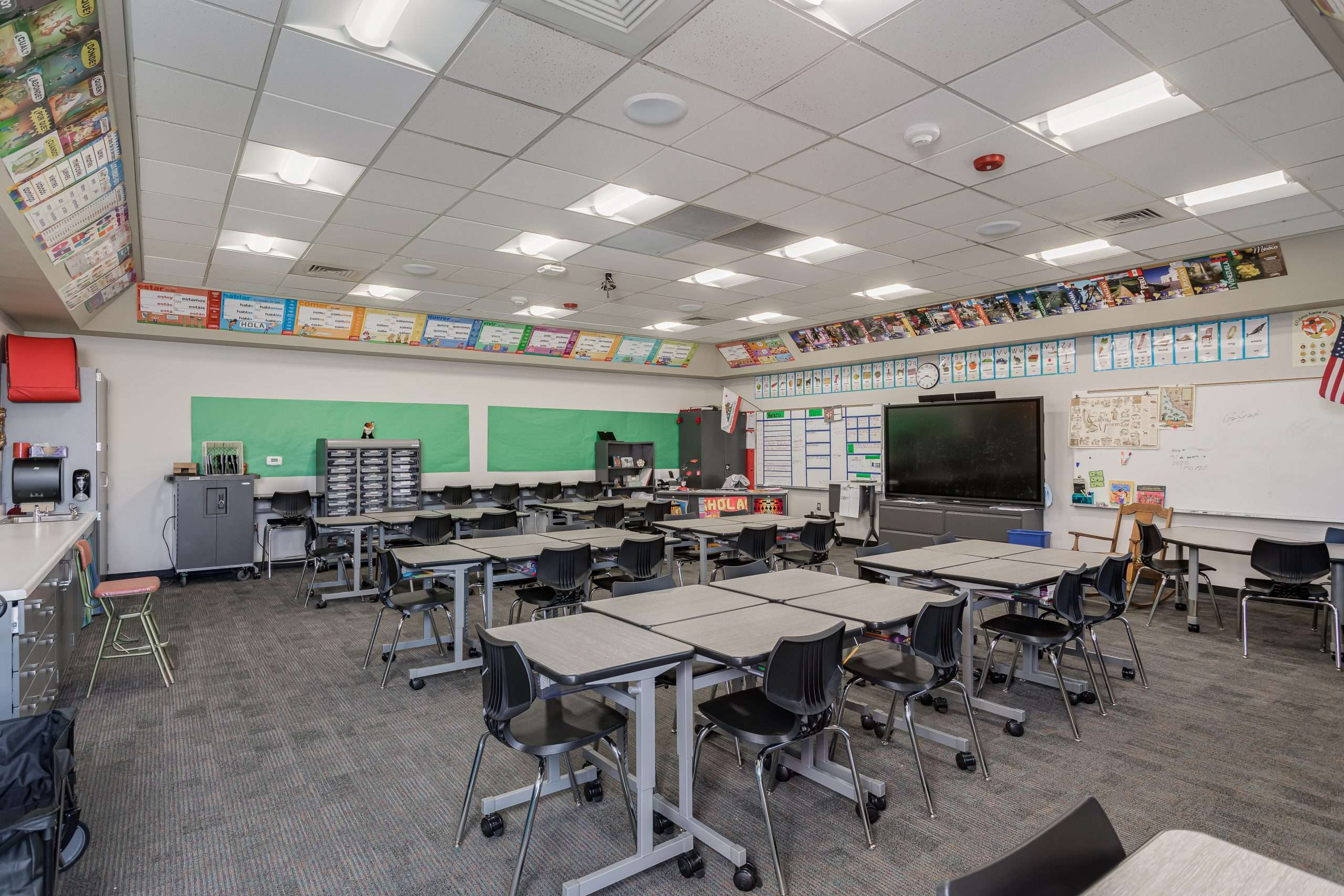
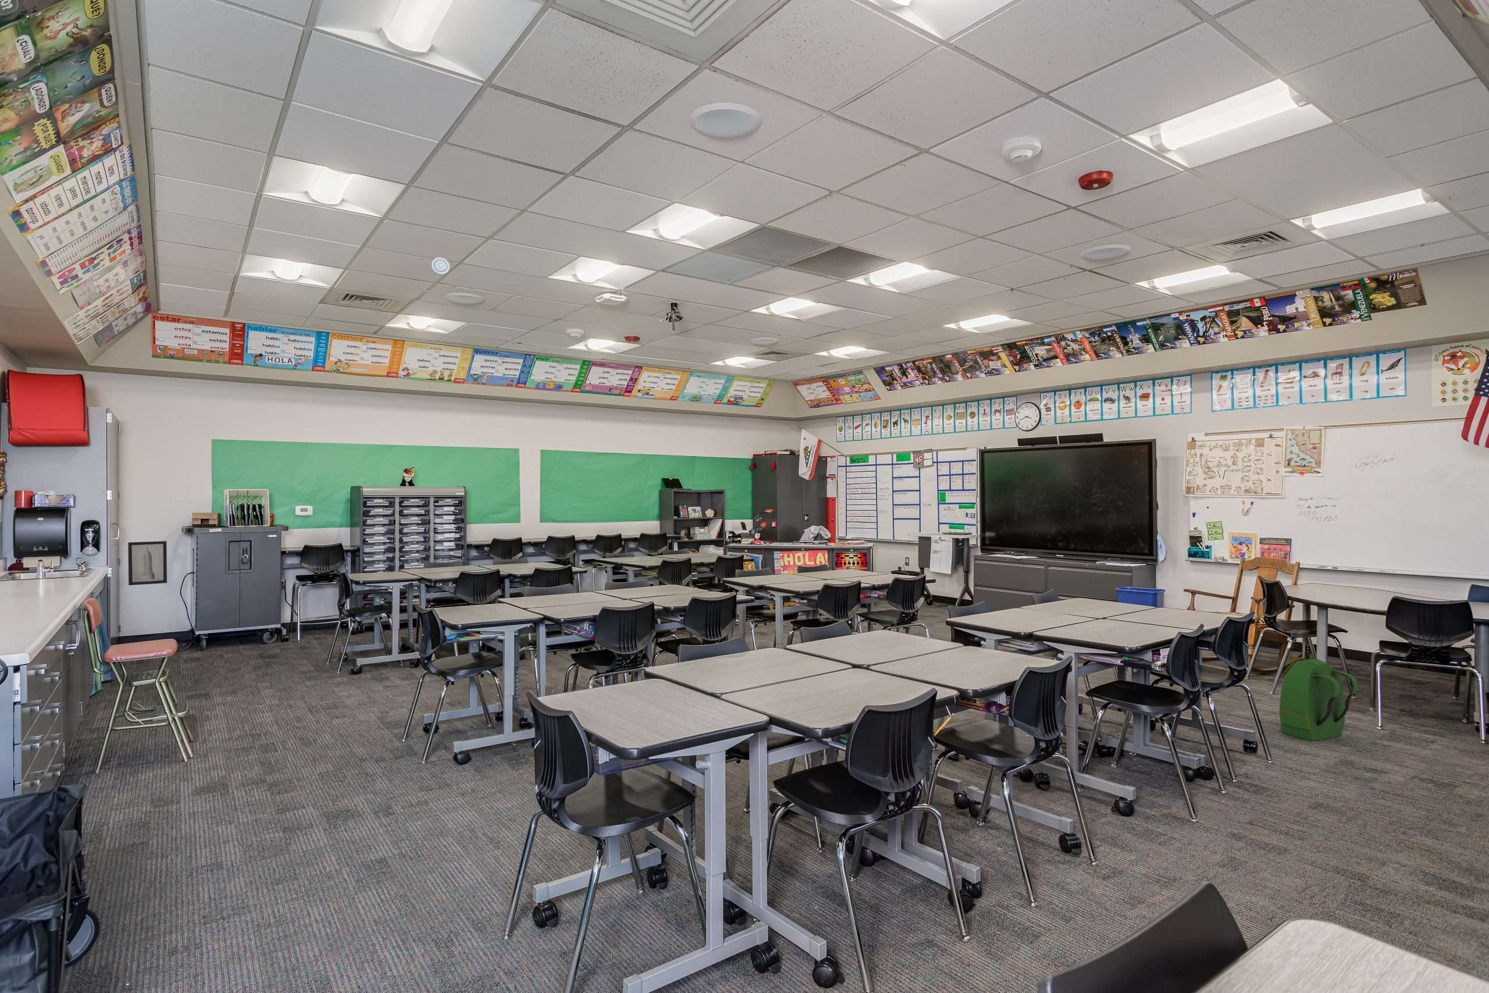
+ backpack [1279,657,1358,741]
+ wall art [127,541,167,586]
+ smoke detector [431,257,450,275]
